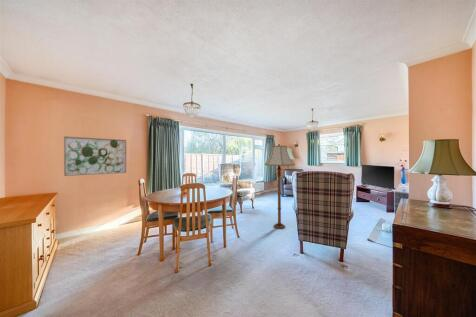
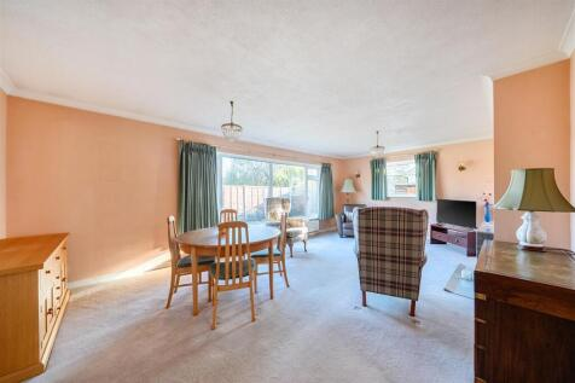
- floor lamp [264,143,296,230]
- wall art [63,135,127,177]
